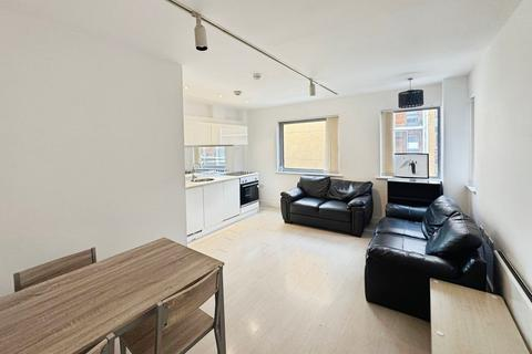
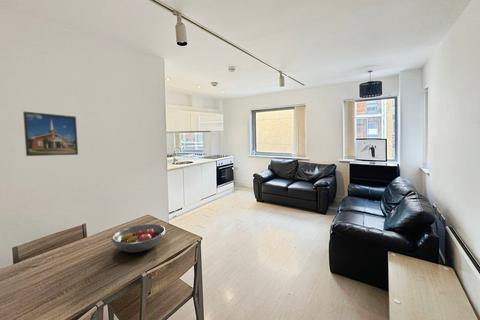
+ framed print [22,111,79,157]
+ fruit bowl [110,223,167,253]
